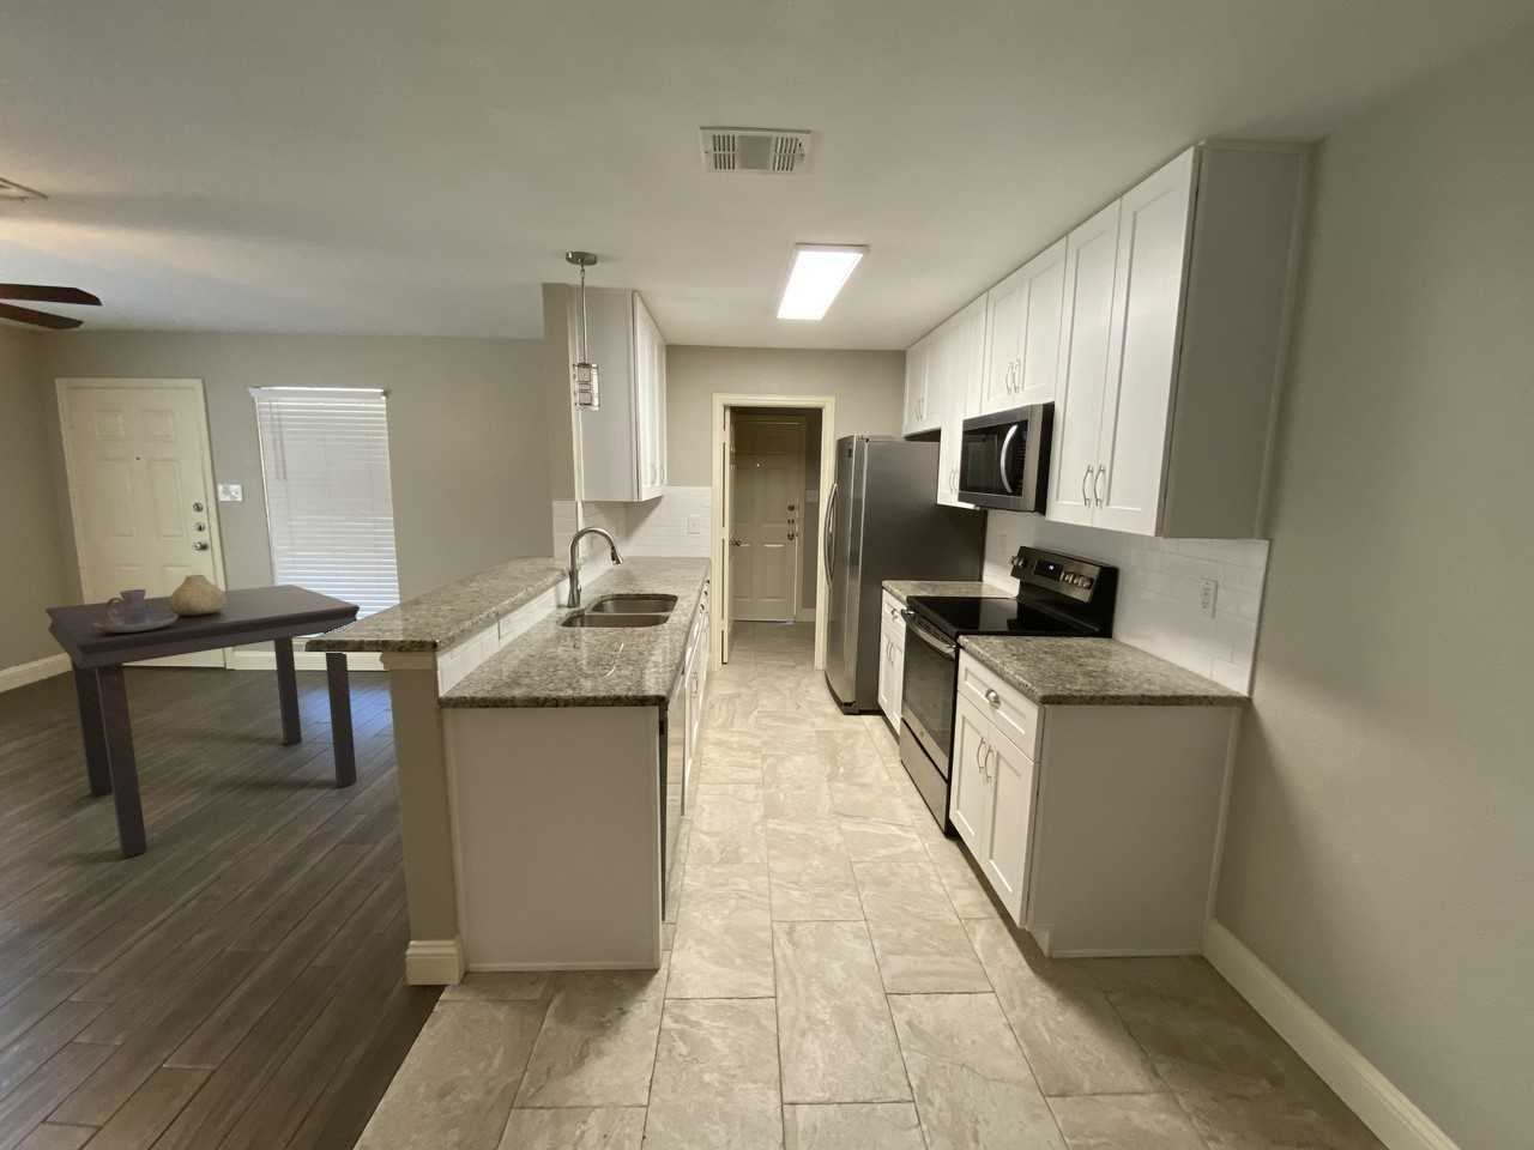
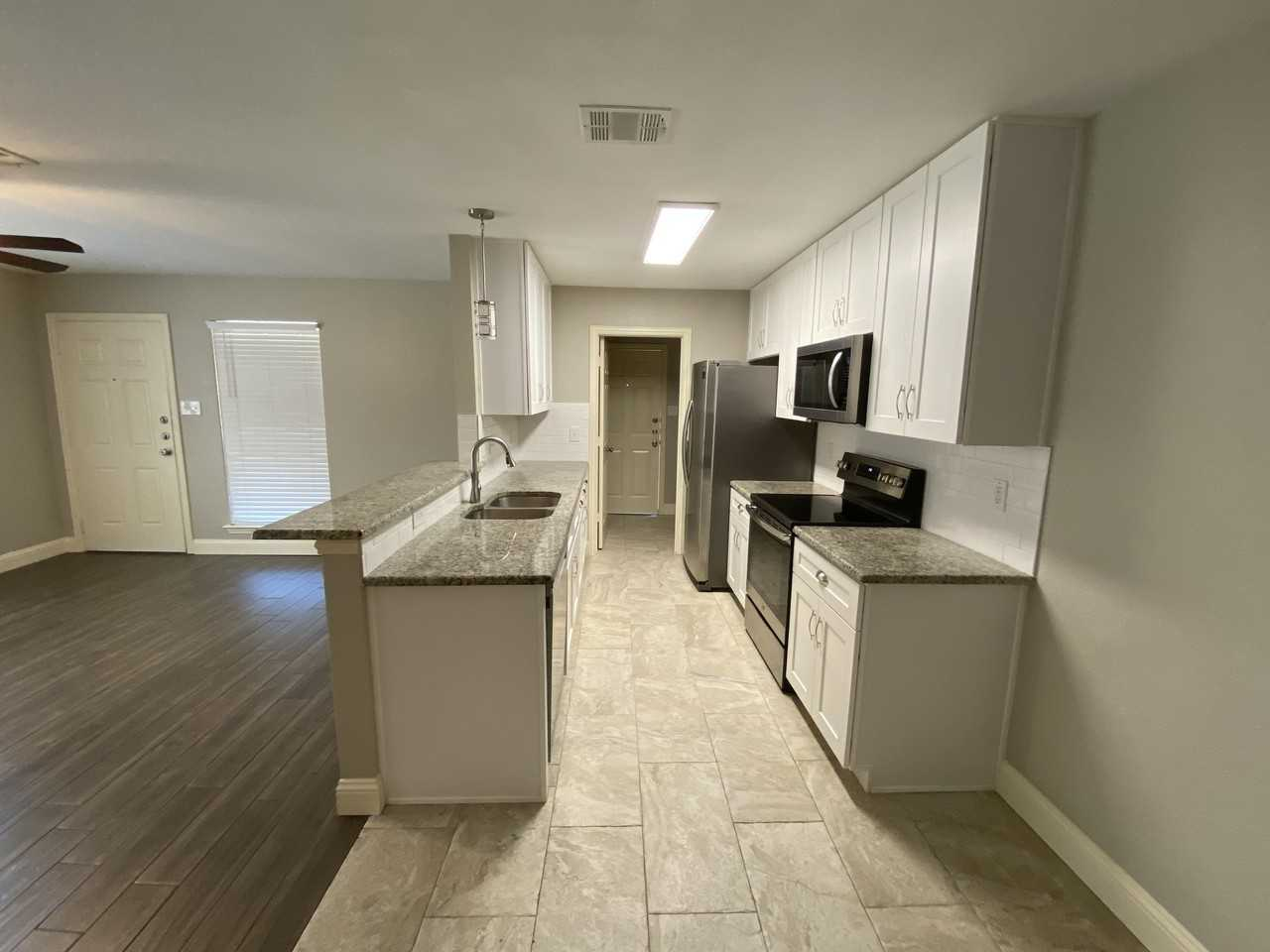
- vase [169,574,227,616]
- candle holder [92,588,178,633]
- dining table [45,583,361,859]
